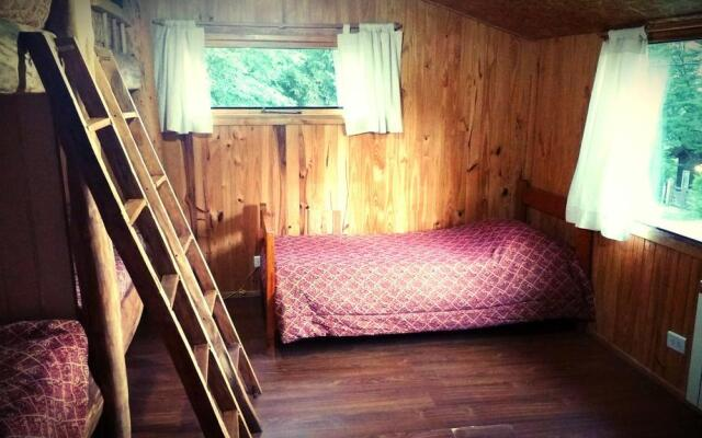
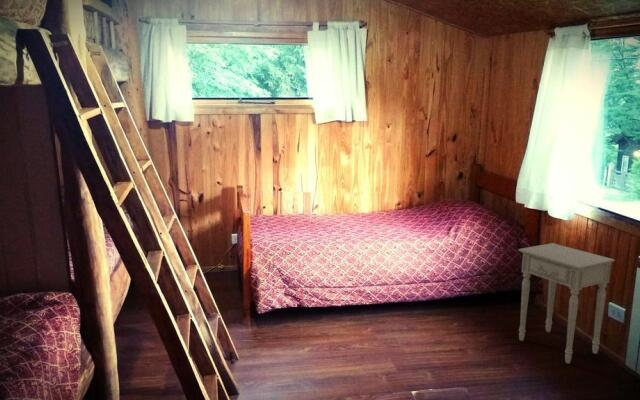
+ nightstand [517,242,616,364]
